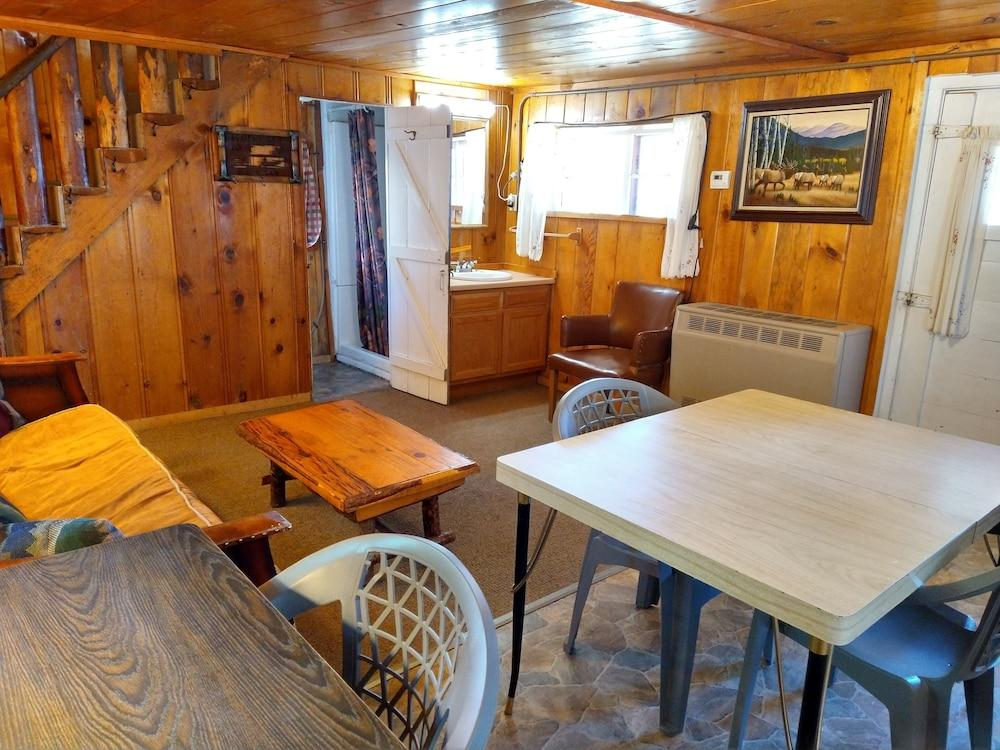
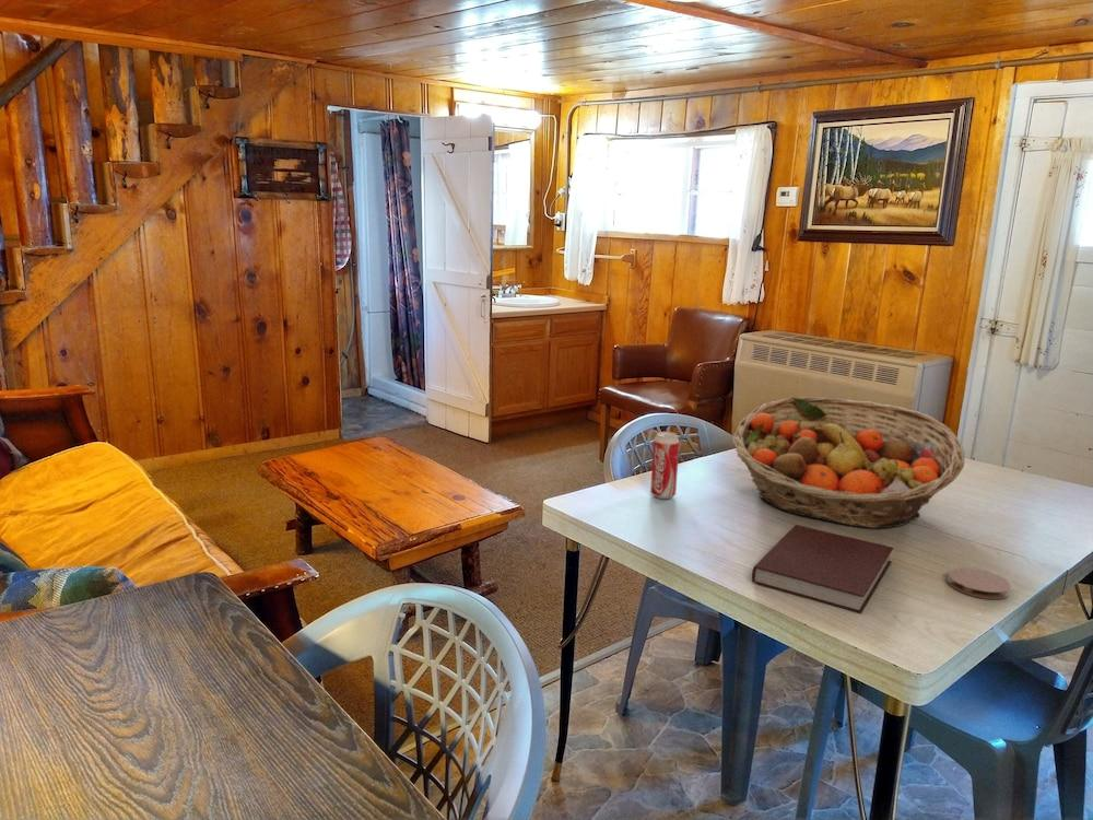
+ fruit basket [731,396,965,529]
+ beverage can [649,431,681,500]
+ notebook [751,524,894,613]
+ coaster [945,566,1012,600]
